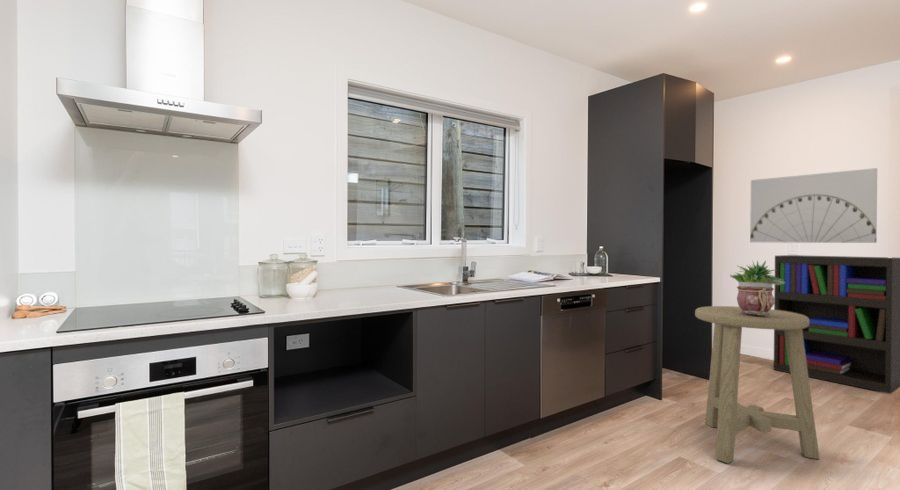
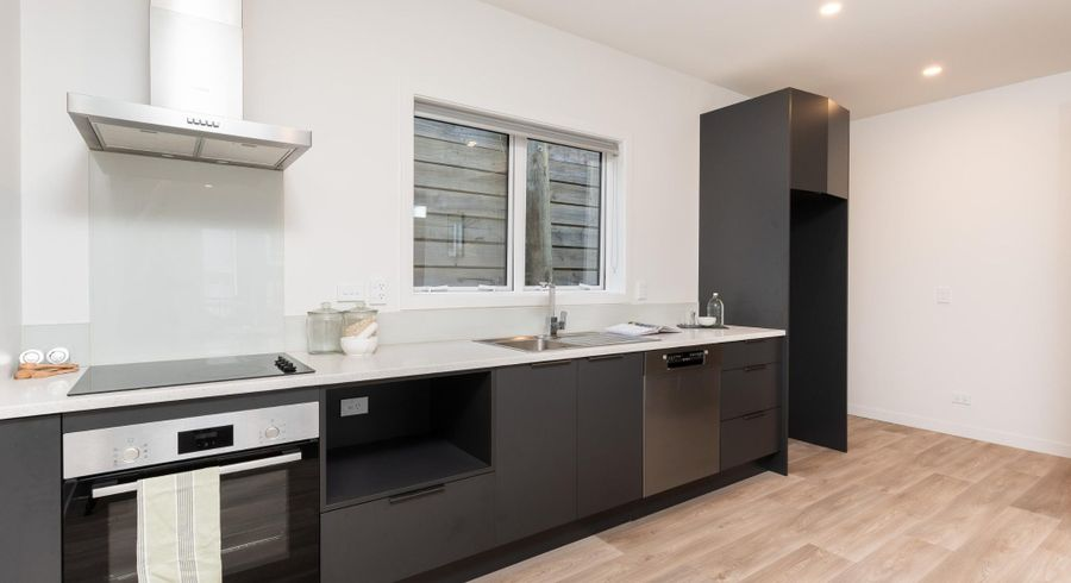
- wall art [749,167,878,244]
- bookshelf [773,254,900,395]
- potted plant [729,259,785,315]
- stool [694,305,820,464]
